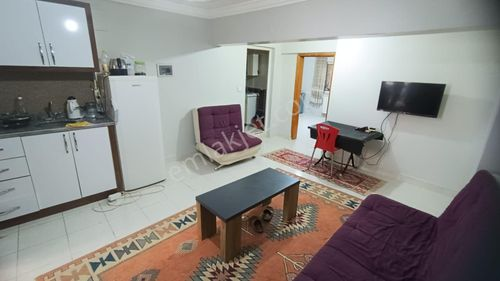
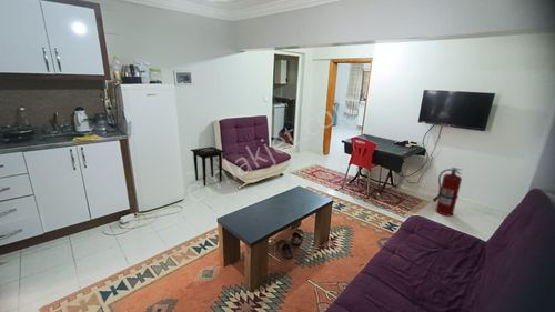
+ fire extinguisher [432,167,463,217]
+ side table [190,145,225,187]
